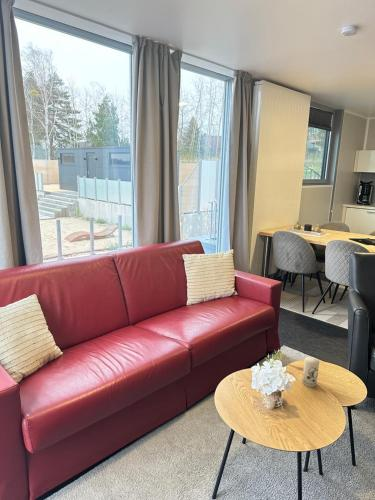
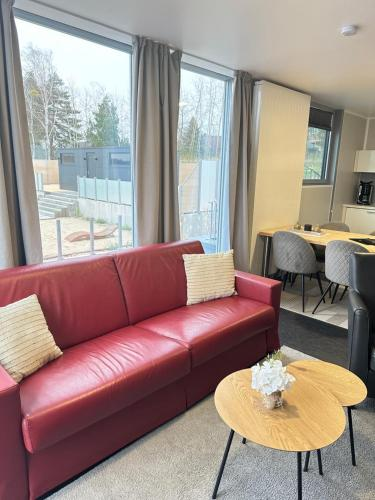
- candle [301,356,320,388]
